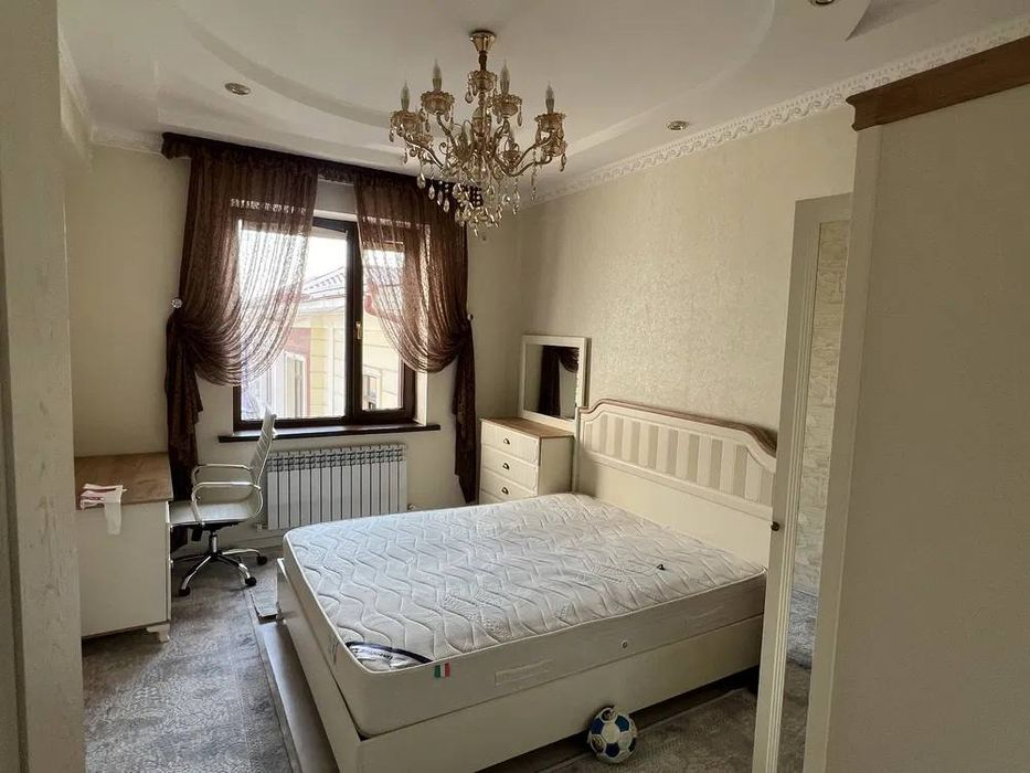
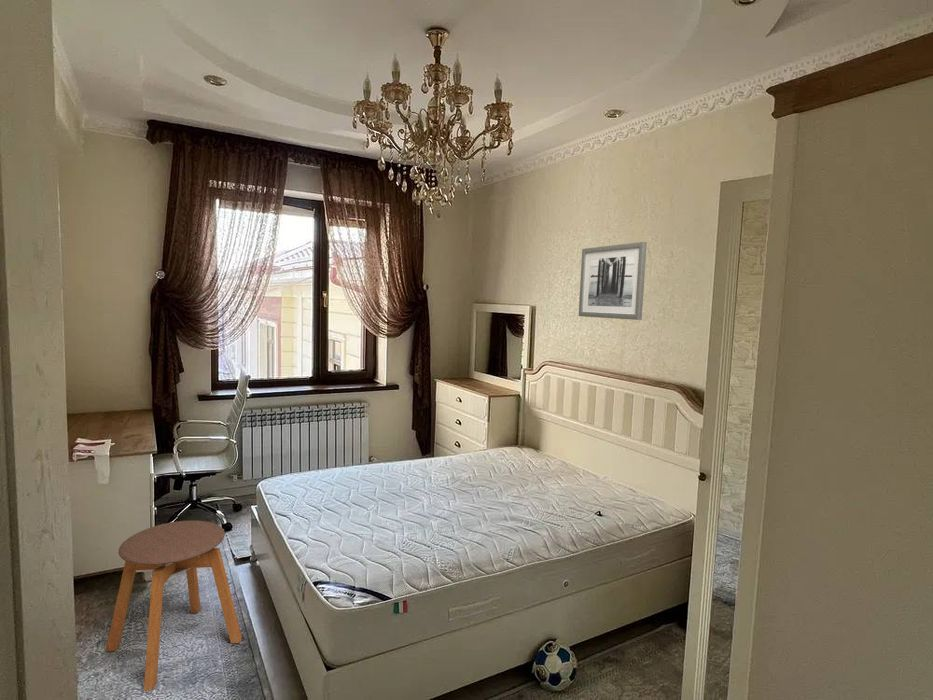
+ stool [104,520,243,692]
+ wall art [578,241,648,321]
